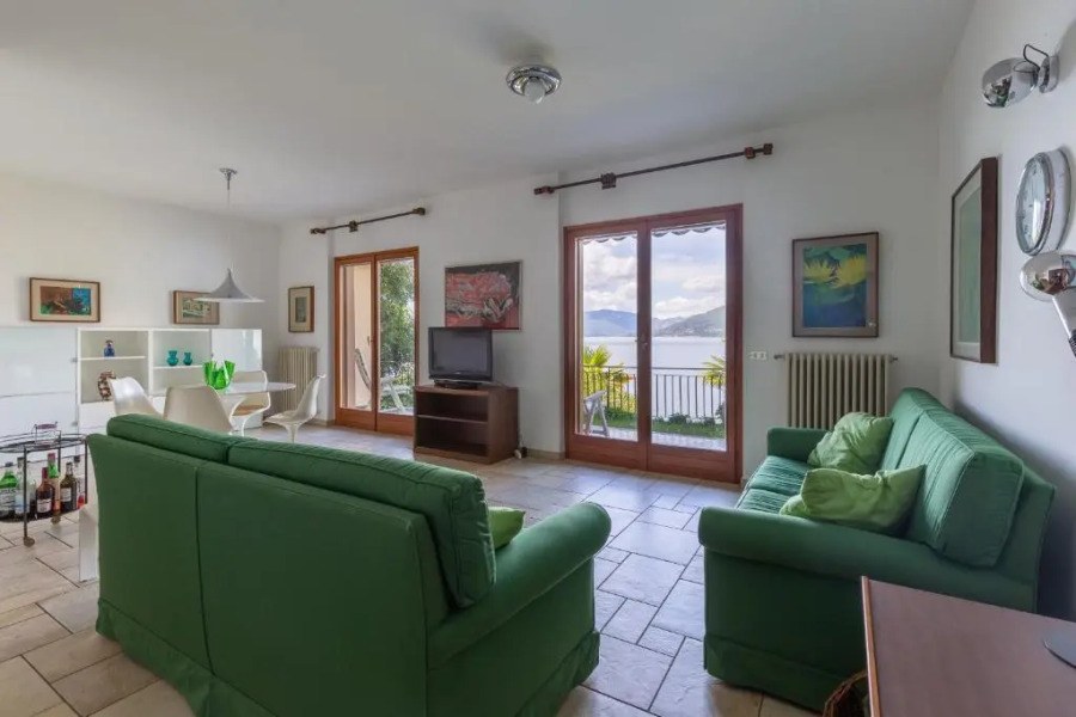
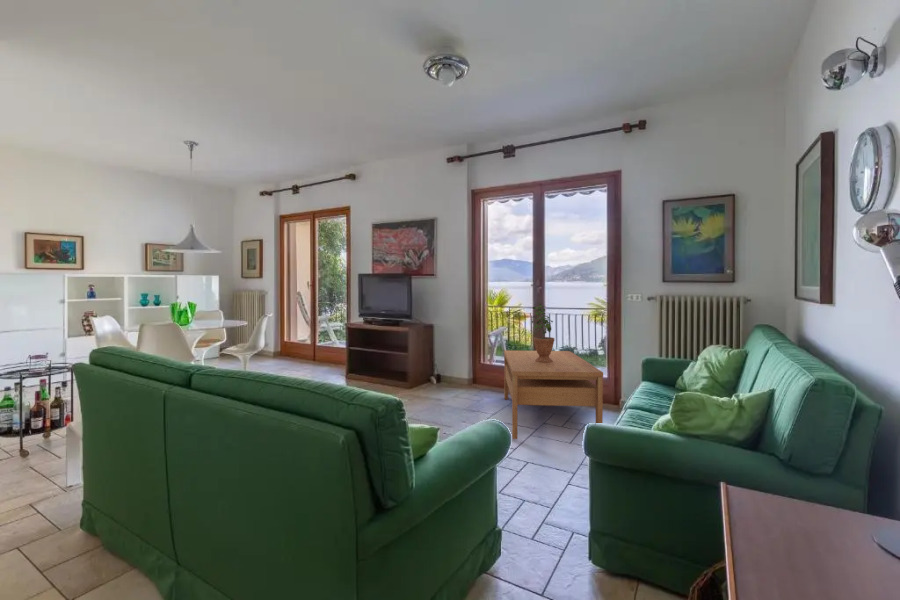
+ potted plant [531,301,555,363]
+ coffee table [503,350,604,440]
